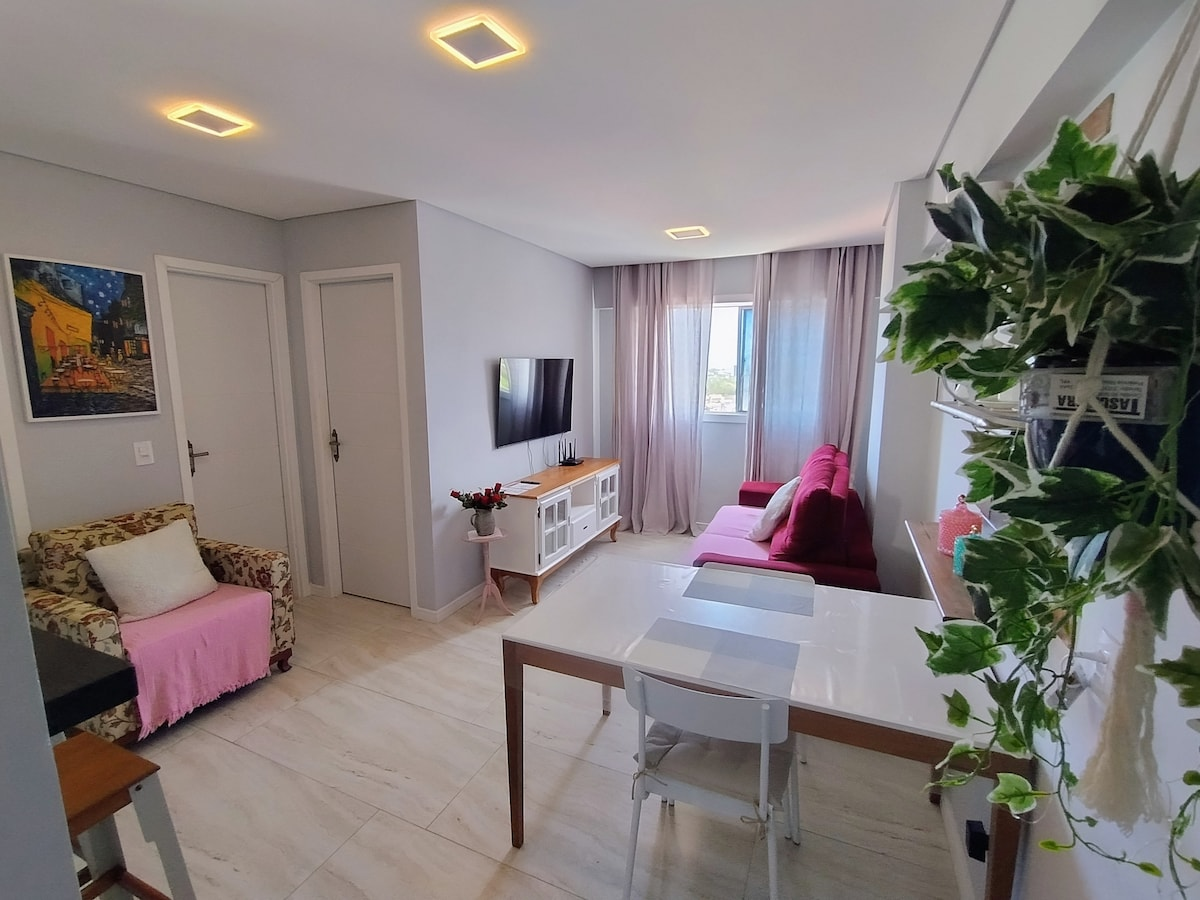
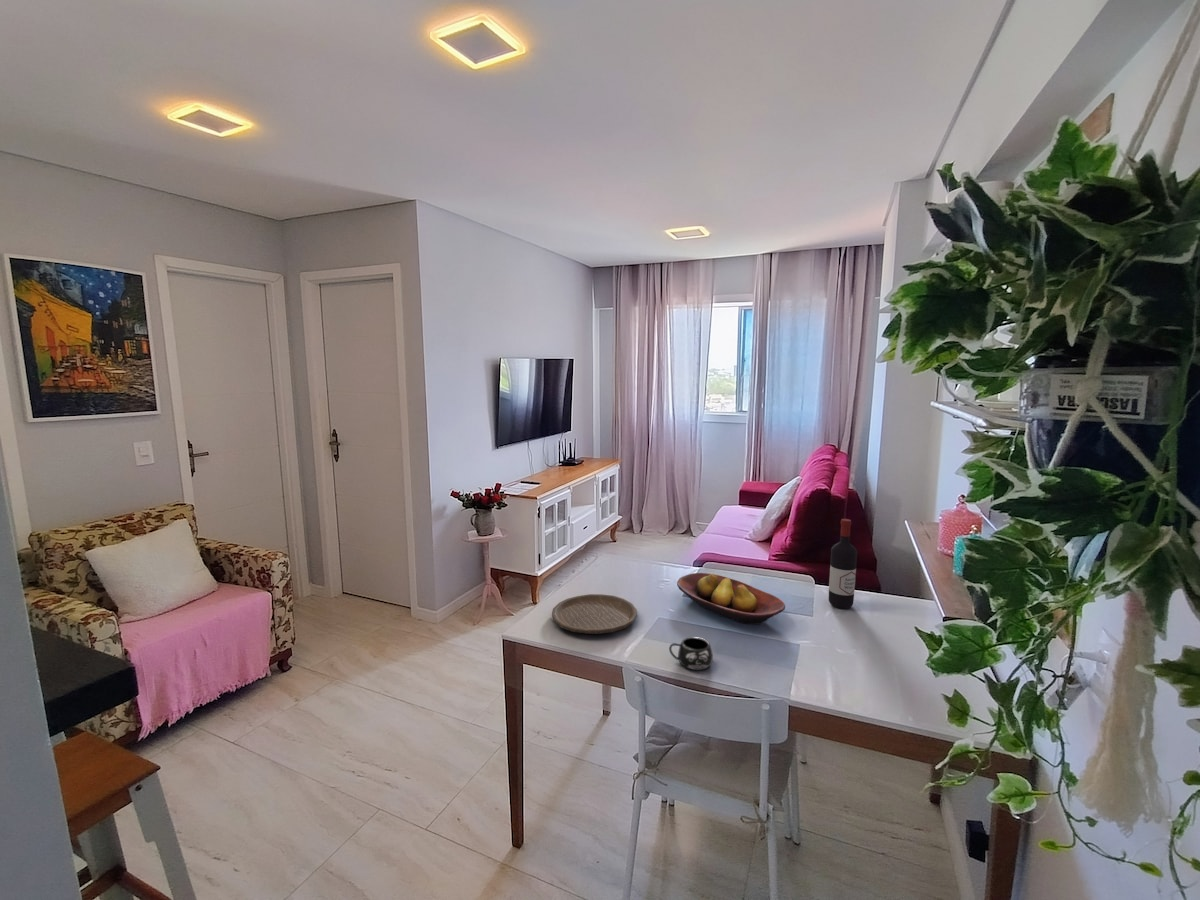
+ fruit bowl [676,572,786,625]
+ mug [668,636,714,671]
+ wine bottle [828,518,858,610]
+ plate [551,593,638,635]
